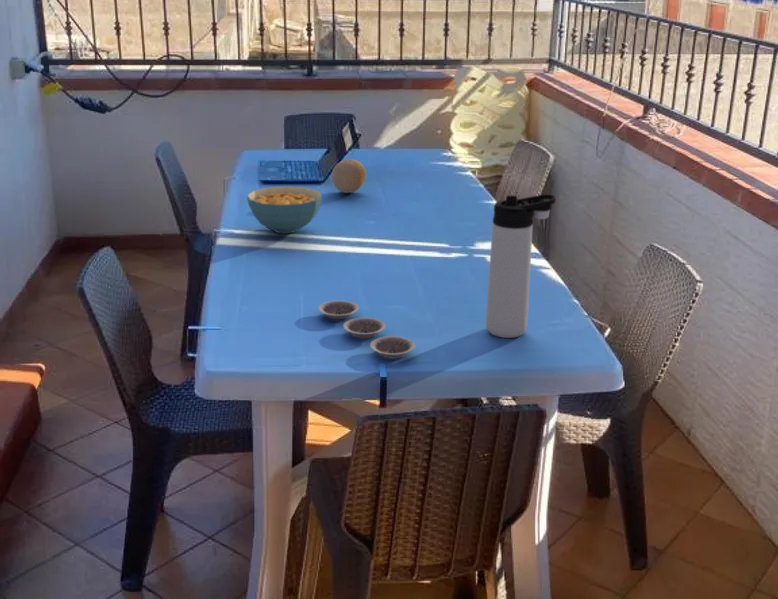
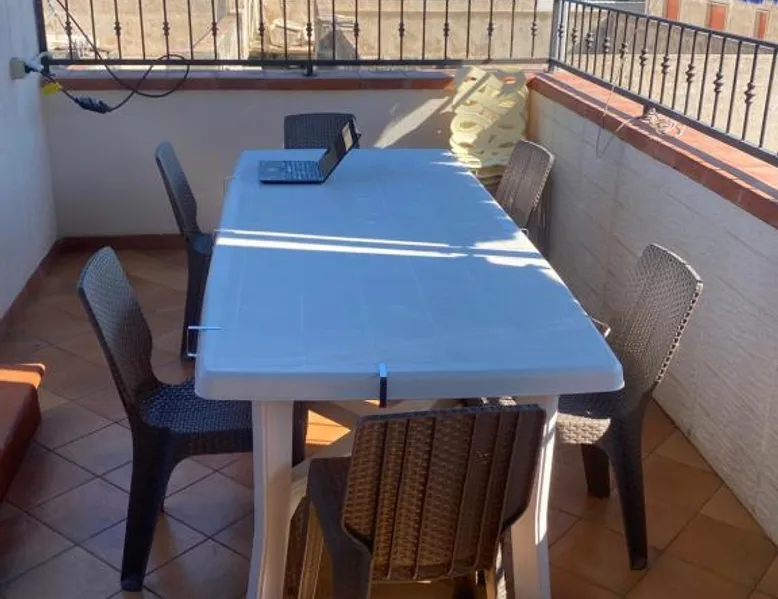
- cereal bowl [246,185,323,234]
- plate [317,300,416,359]
- fruit [331,159,367,194]
- thermos bottle [485,193,557,339]
